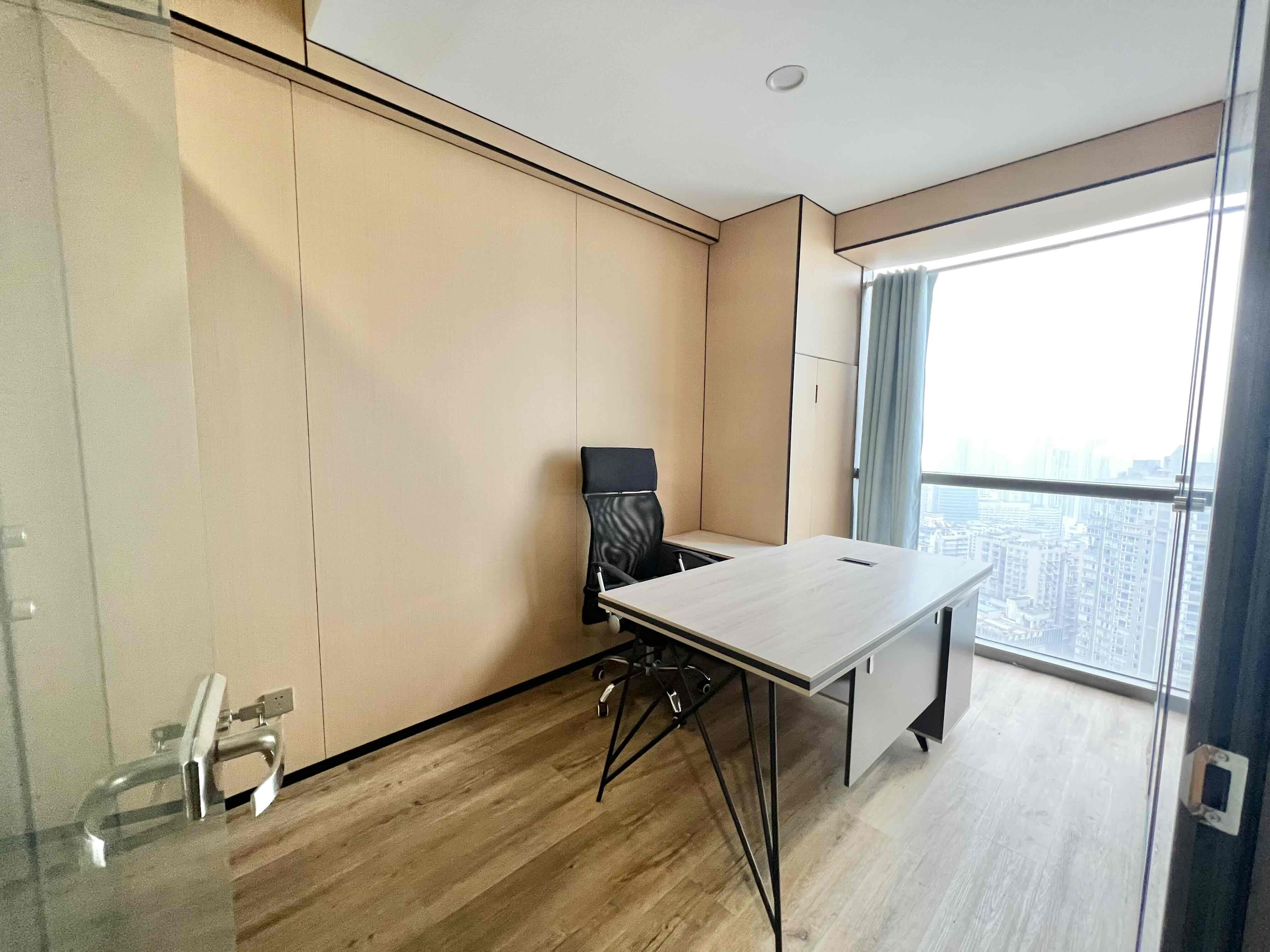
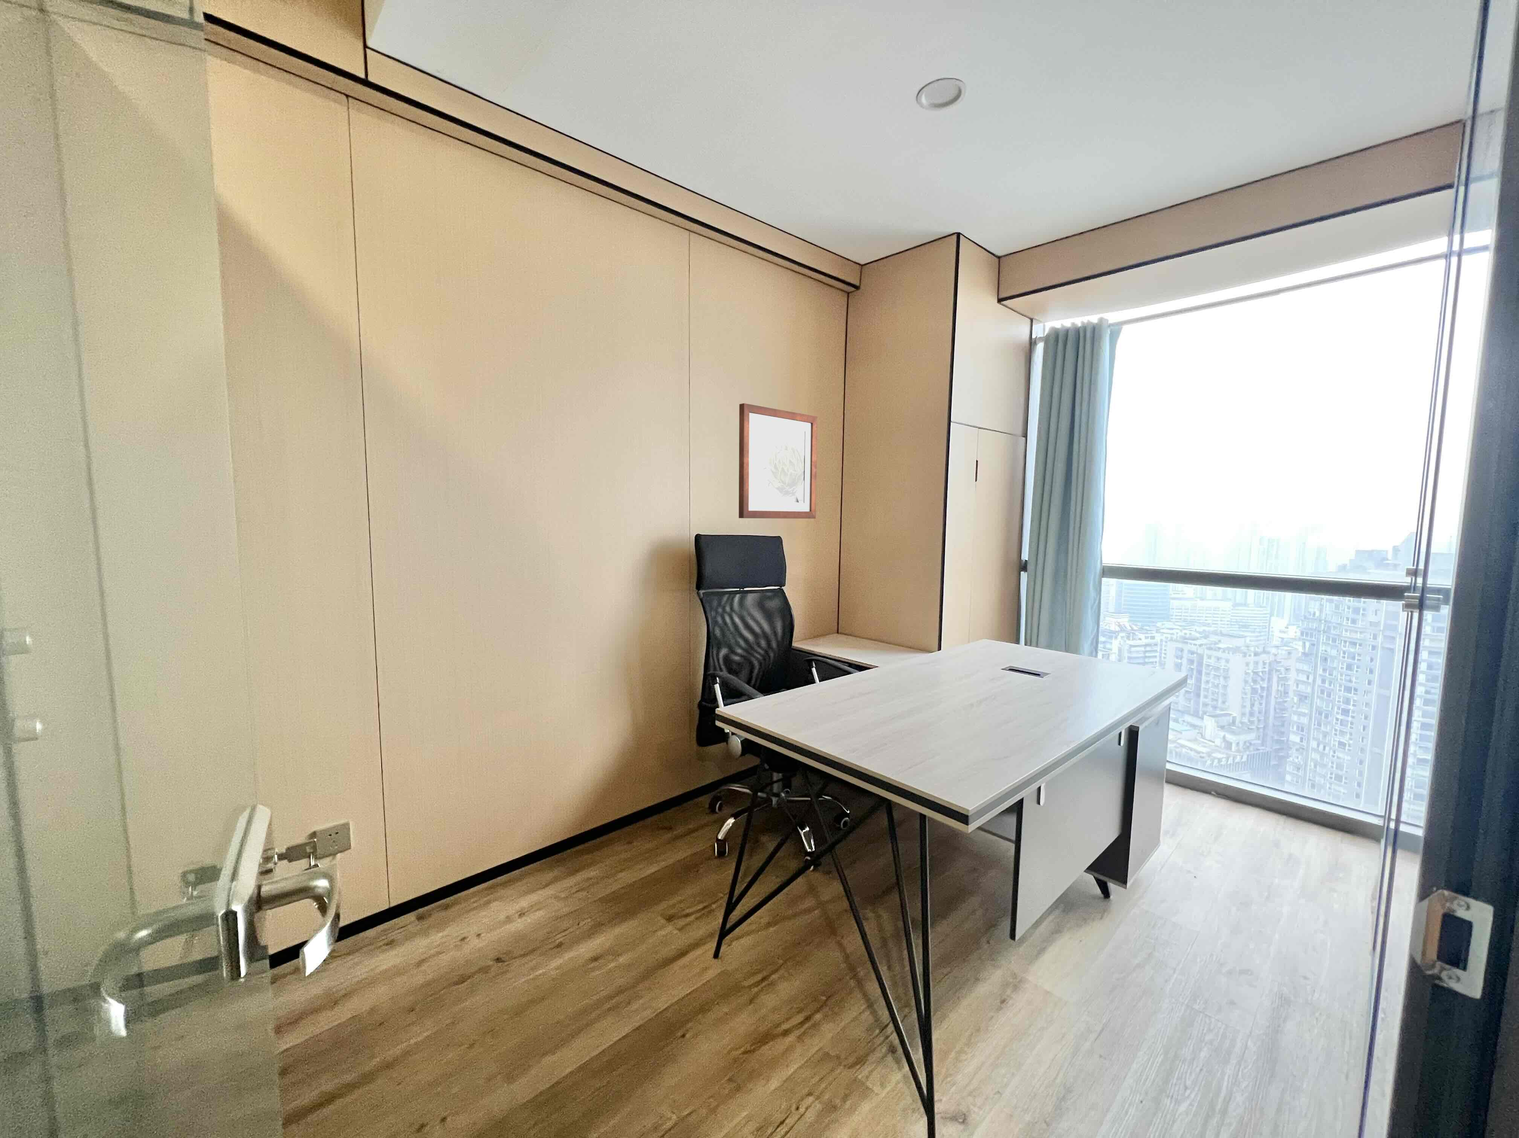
+ wall art [738,403,818,519]
